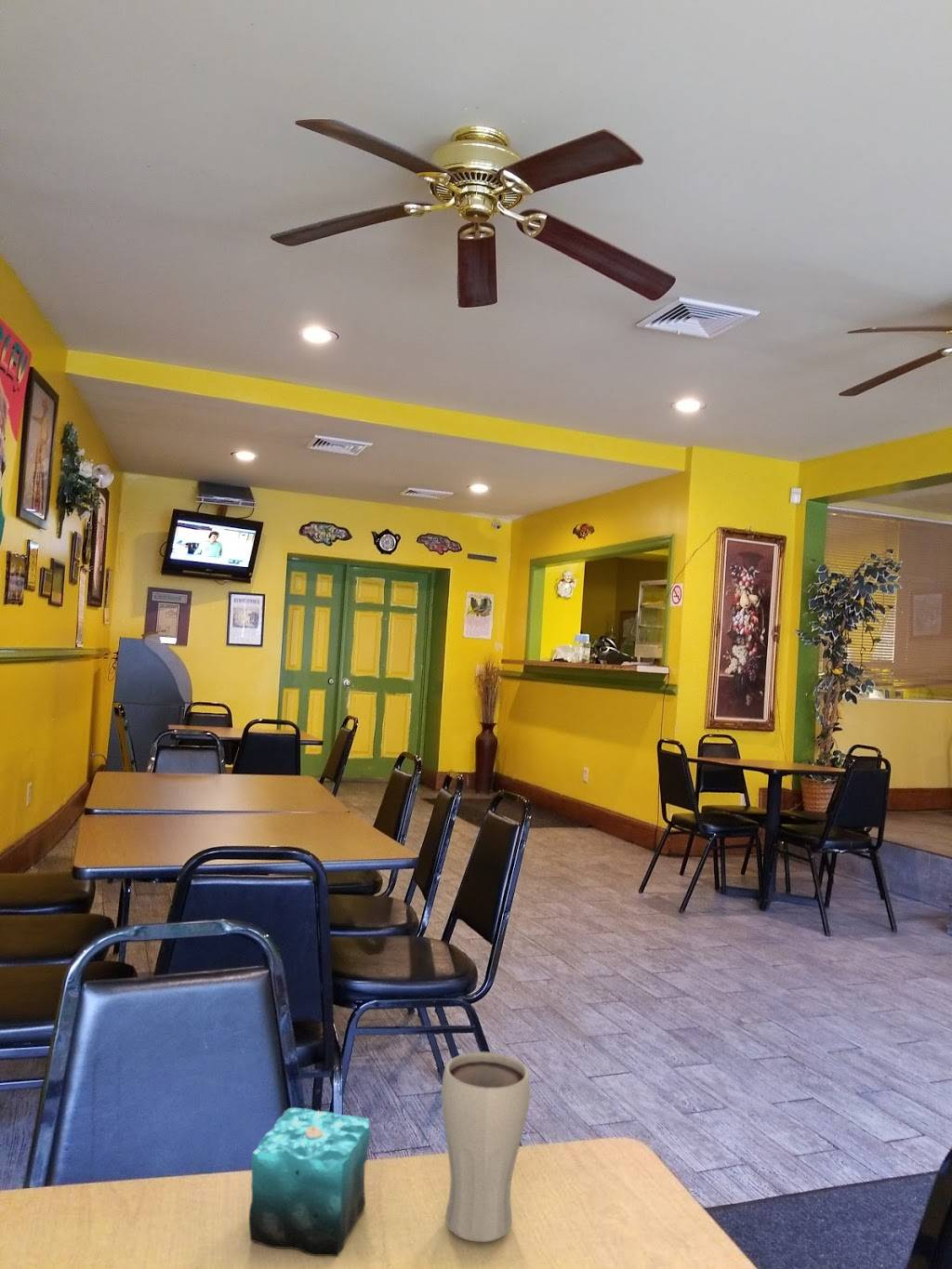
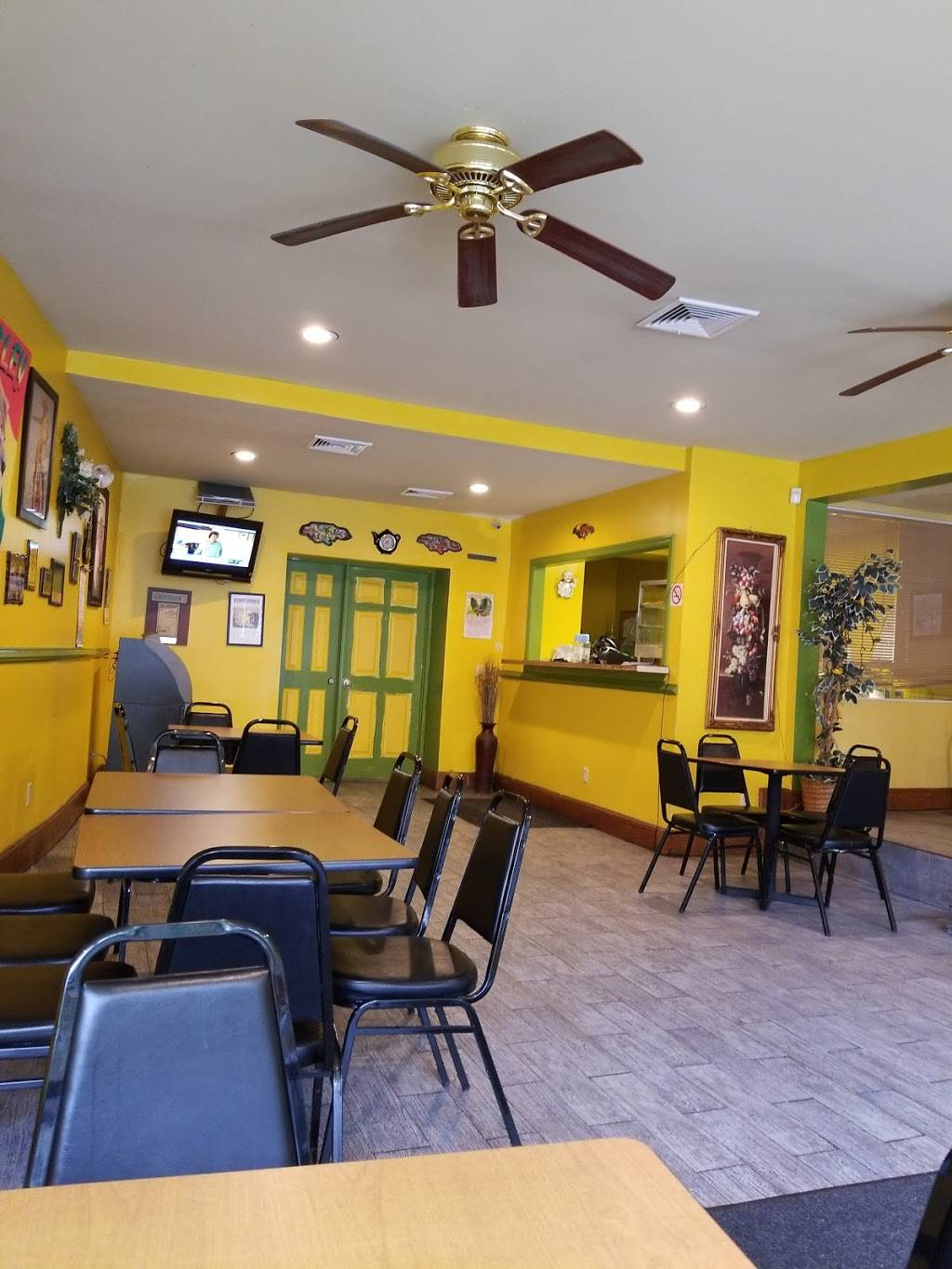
- candle [248,1103,372,1257]
- drinking glass [441,1051,531,1243]
